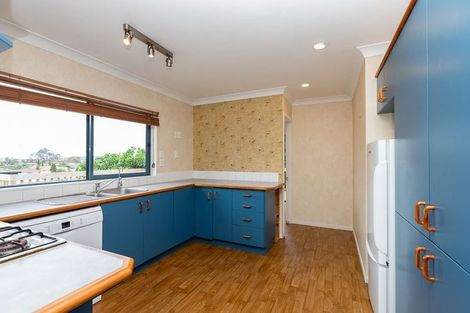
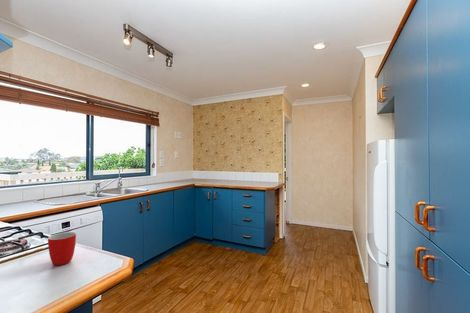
+ mug [47,231,77,266]
